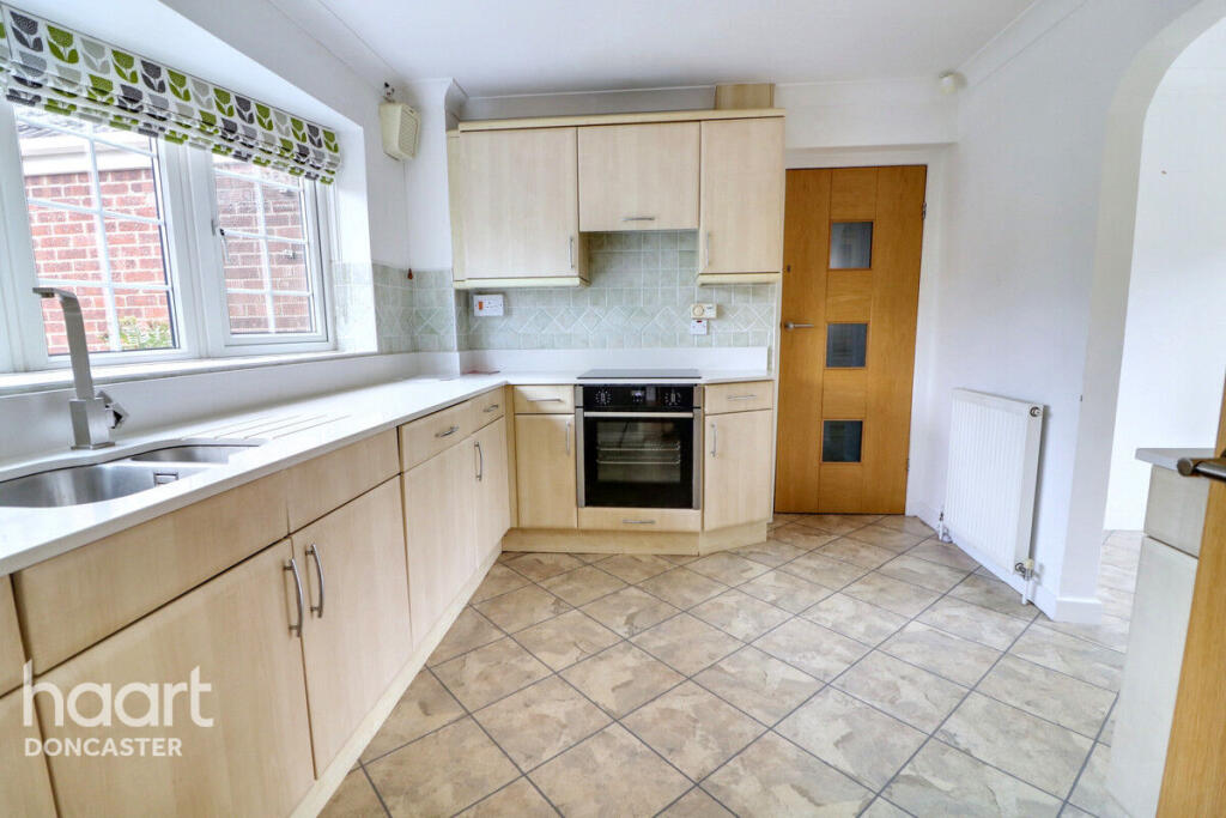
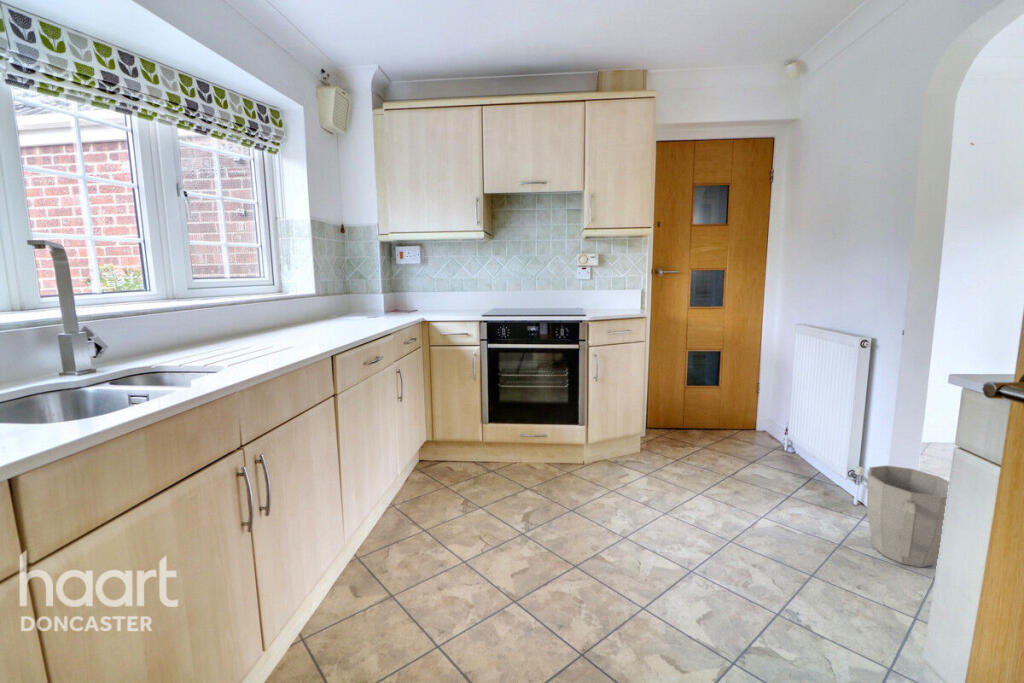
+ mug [866,464,950,568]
